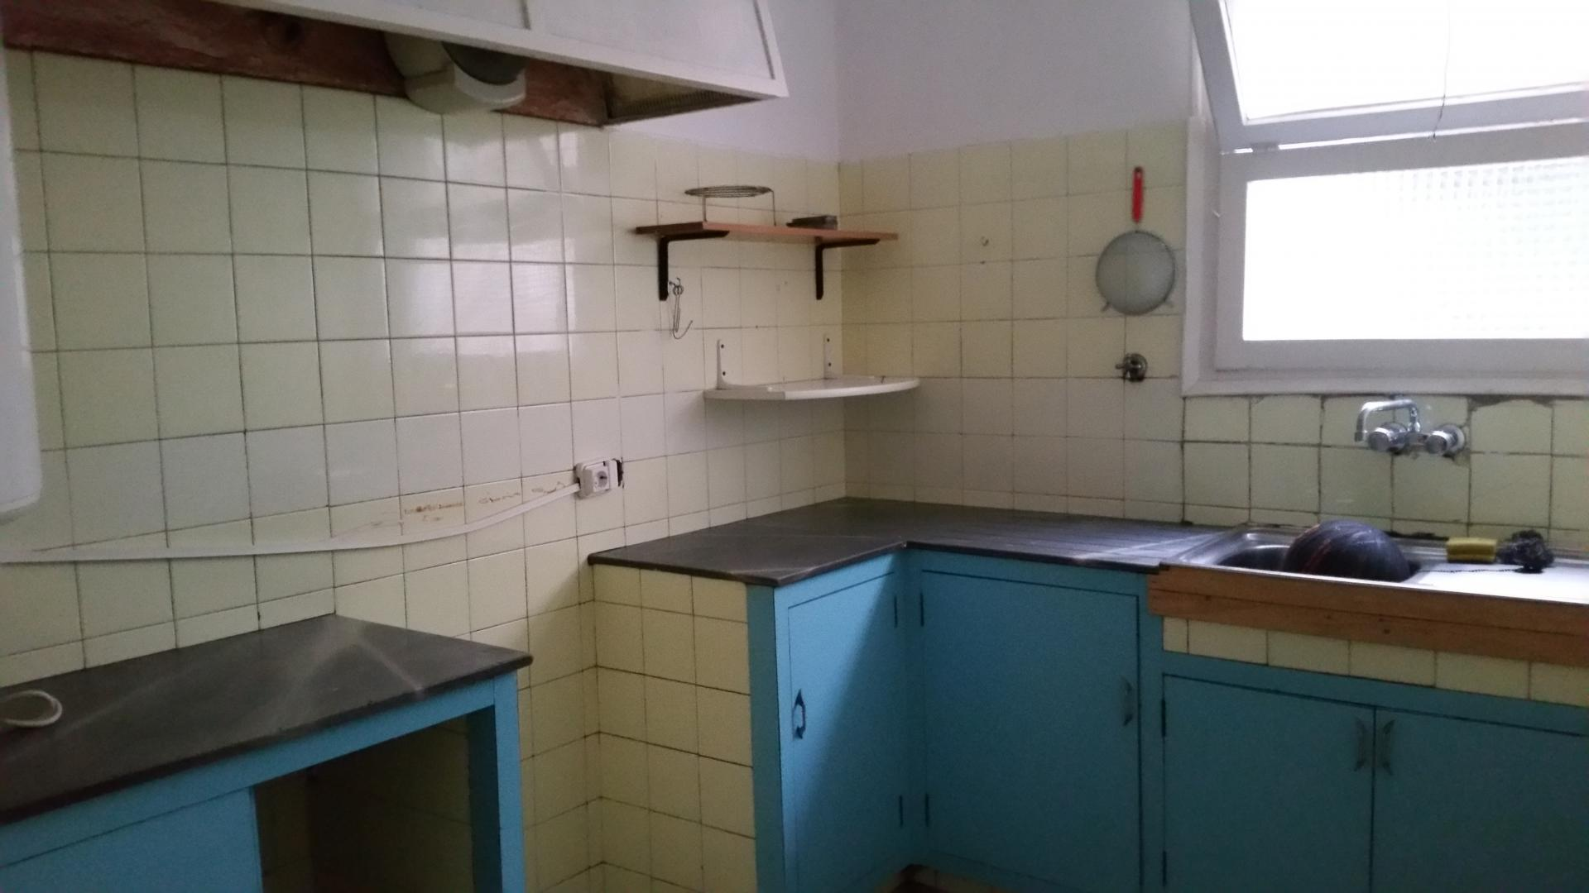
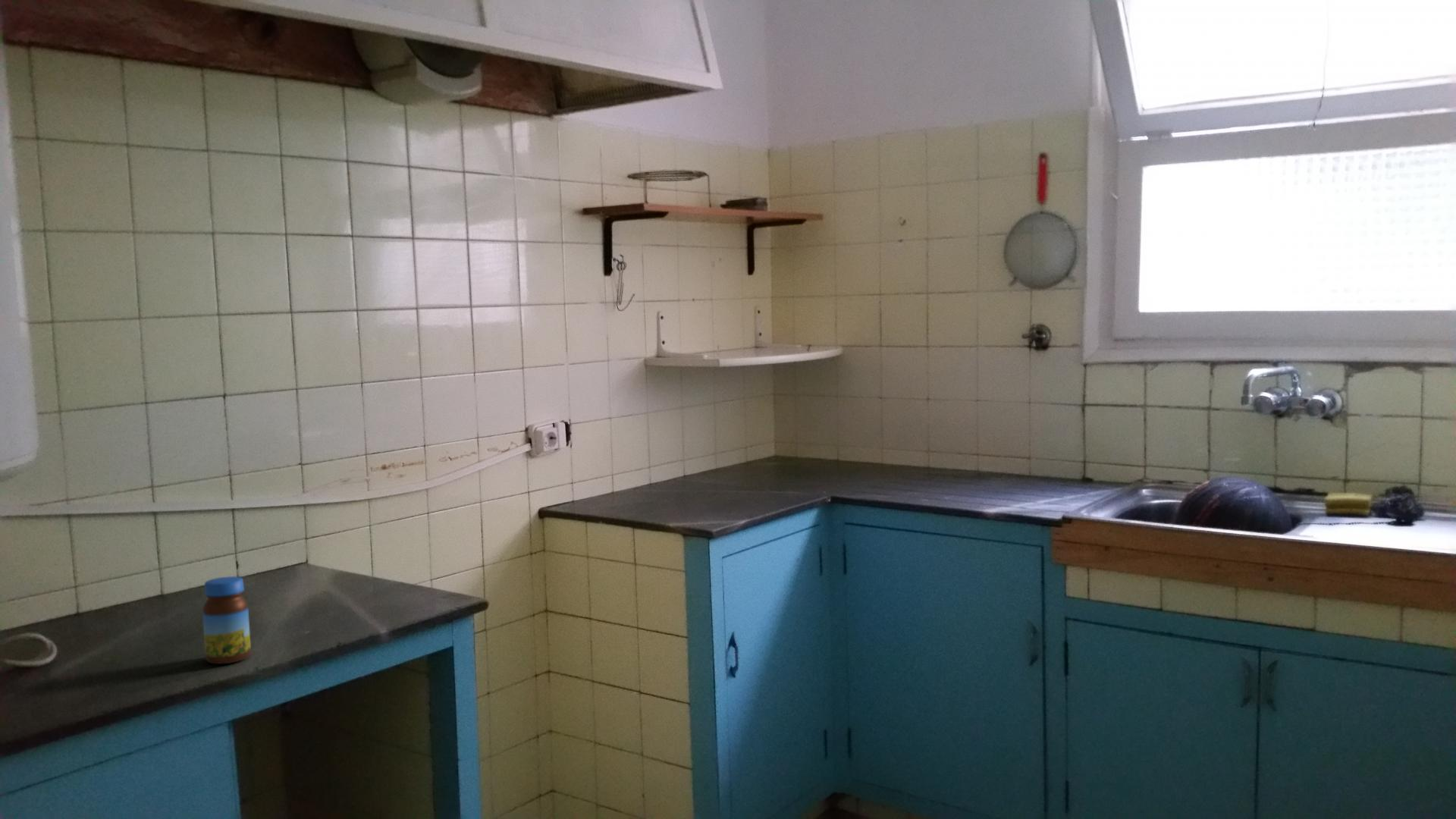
+ jar [202,576,252,665]
